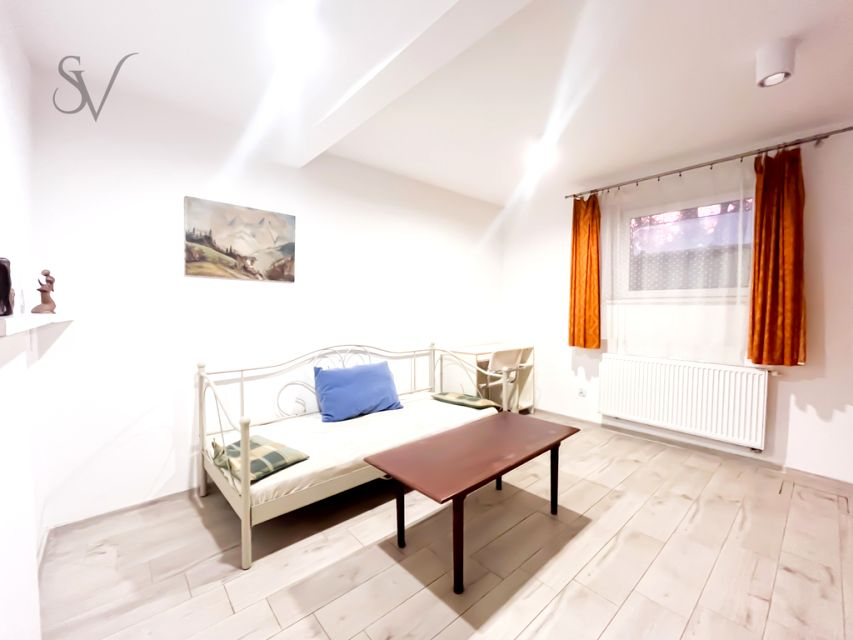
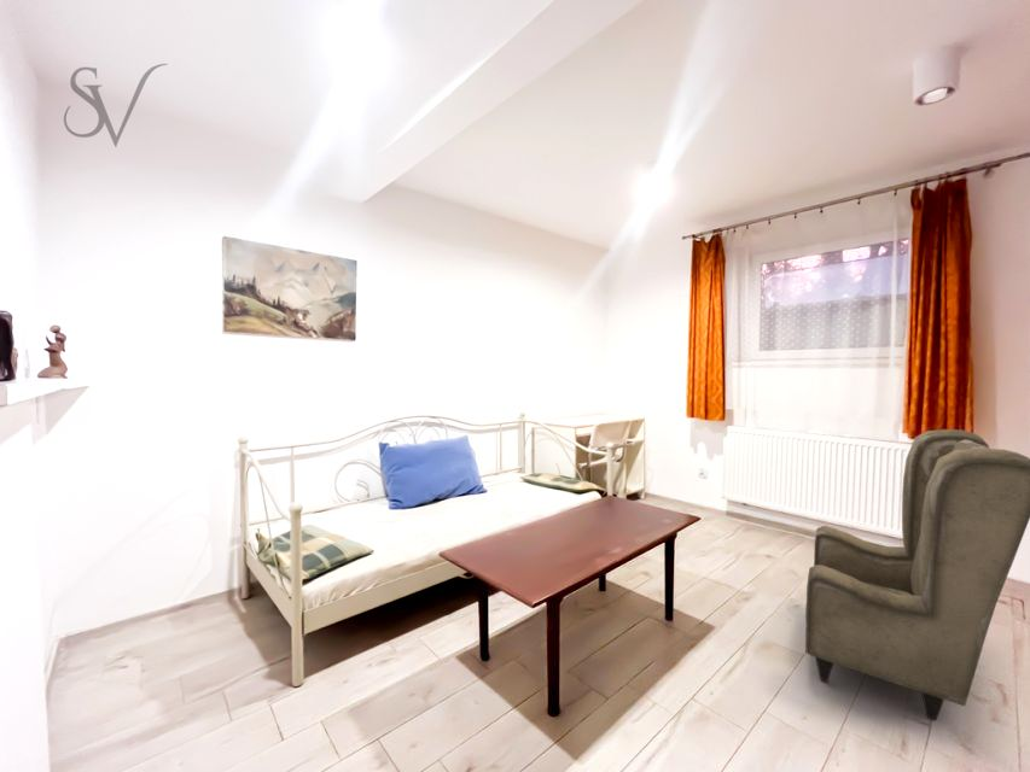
+ armchair [804,428,1030,721]
